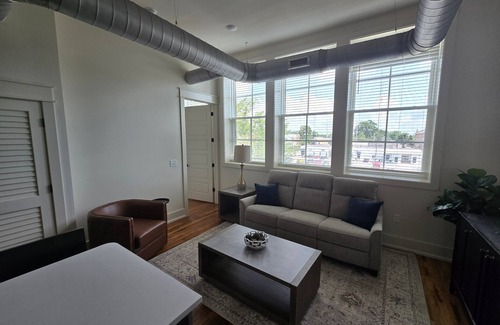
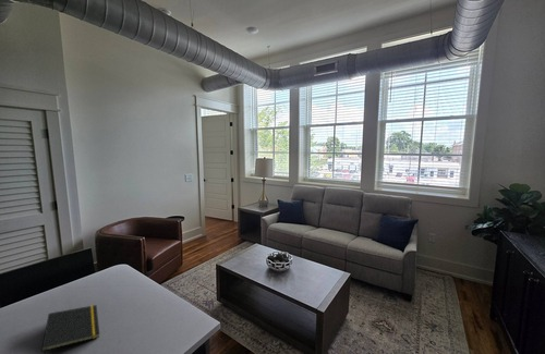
+ notepad [40,304,100,354]
